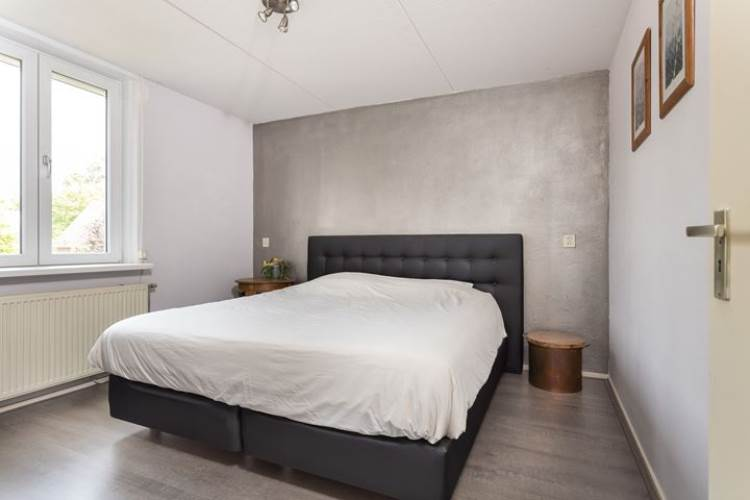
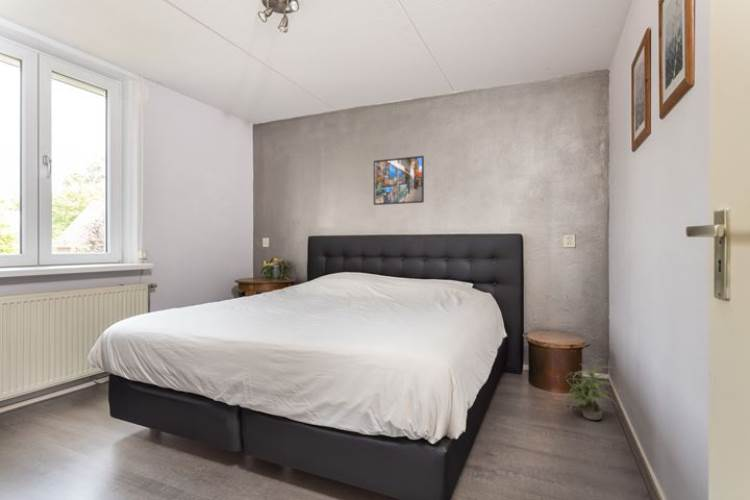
+ potted plant [562,358,624,421]
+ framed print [373,155,425,206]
